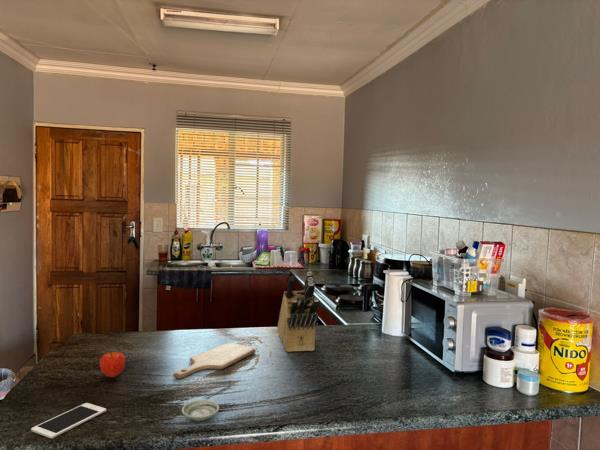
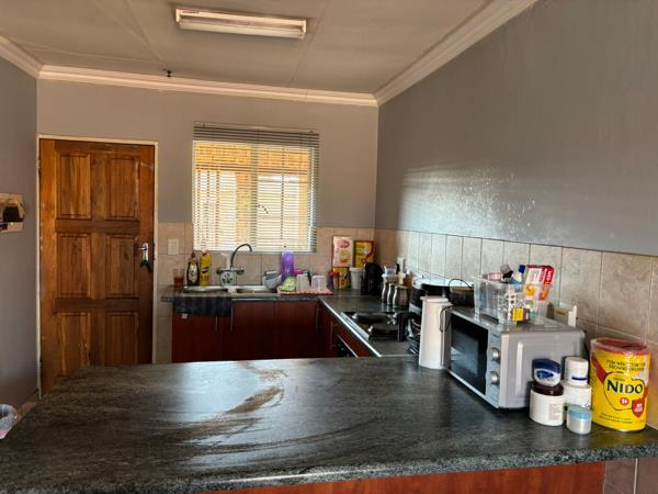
- fruit [99,351,126,378]
- cell phone [30,402,107,439]
- saucer [181,399,220,422]
- cutting board [172,342,256,380]
- knife block [277,271,320,353]
